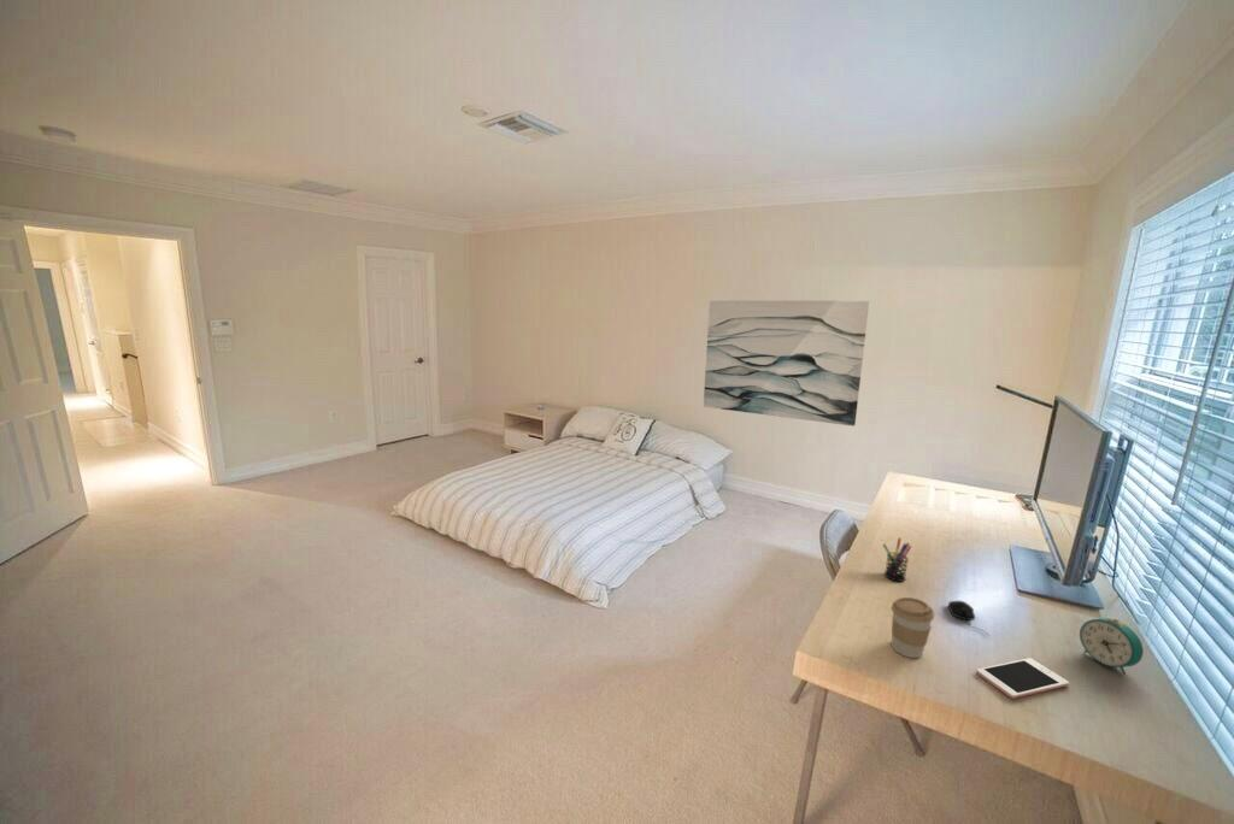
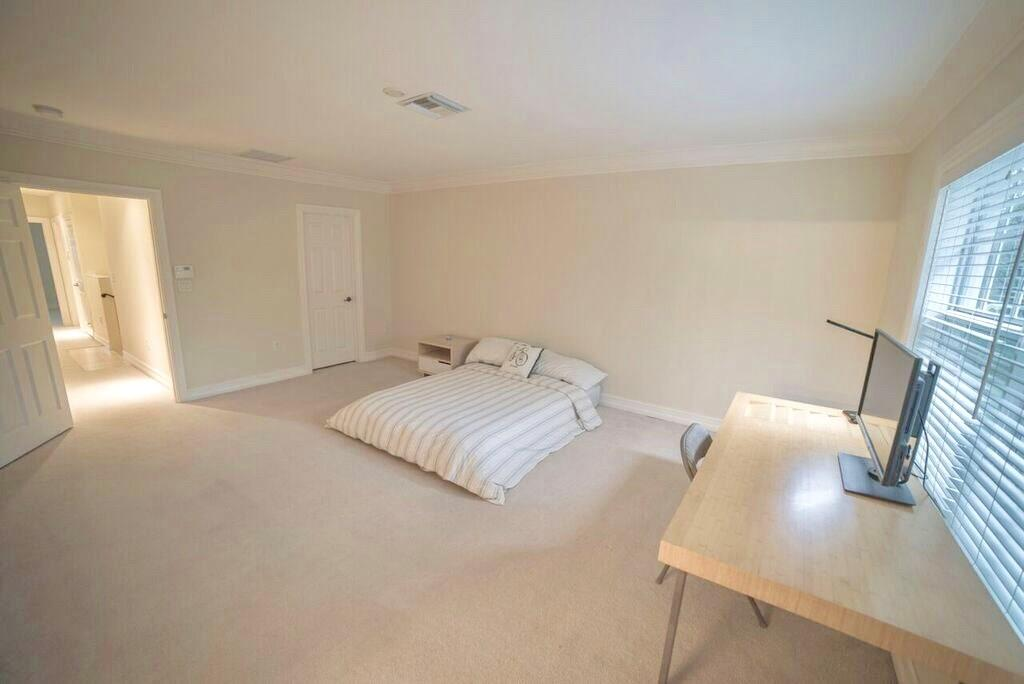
- coffee cup [891,596,935,659]
- alarm clock [1079,617,1145,676]
- wall art [703,300,870,428]
- pen holder [882,536,912,583]
- computer mouse [947,600,991,637]
- cell phone [975,657,1070,700]
